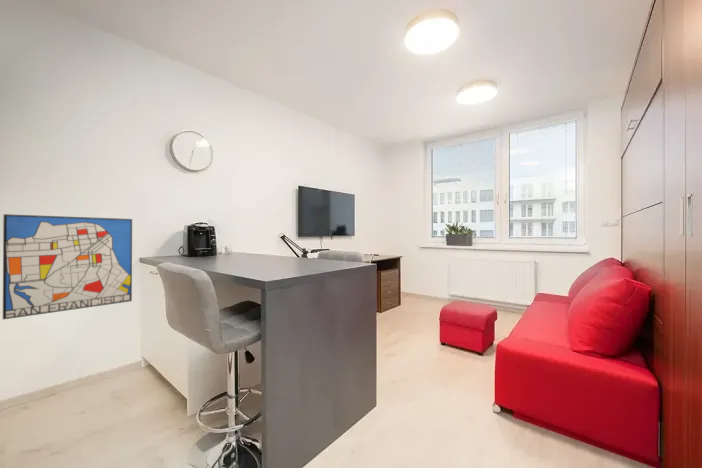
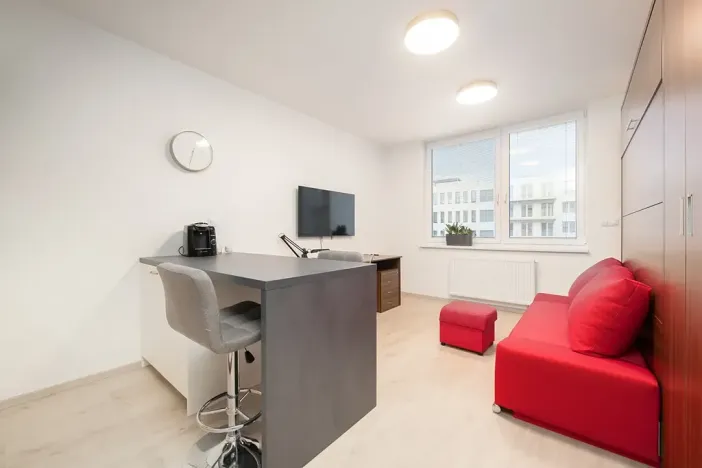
- wall art [2,213,133,320]
